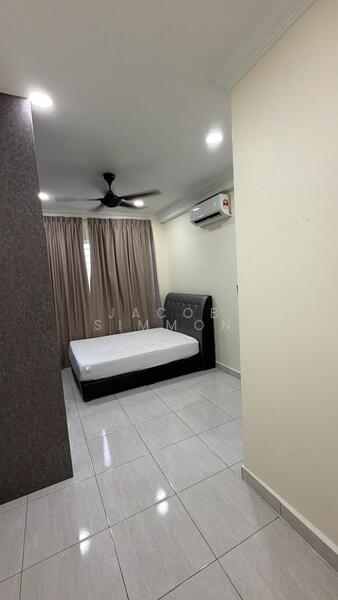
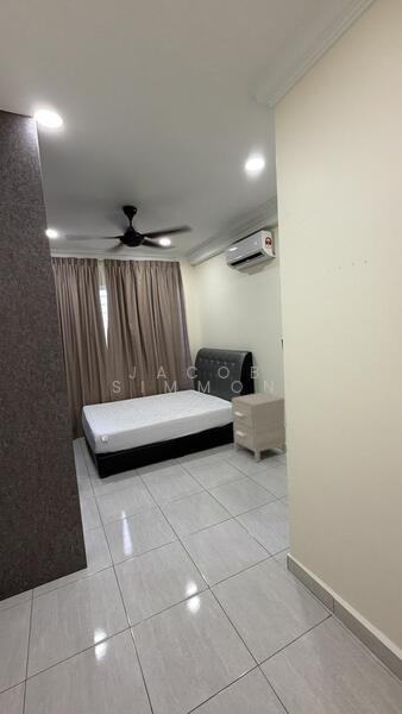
+ nightstand [231,392,287,463]
